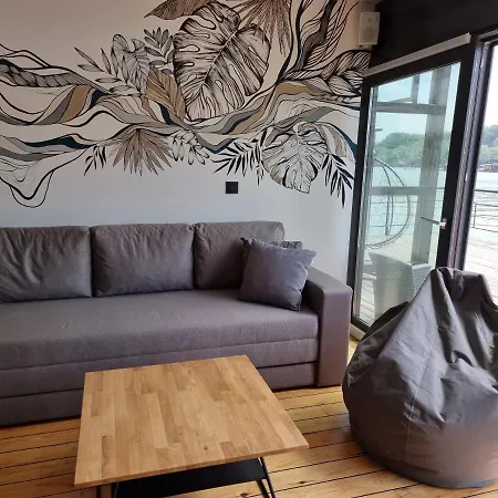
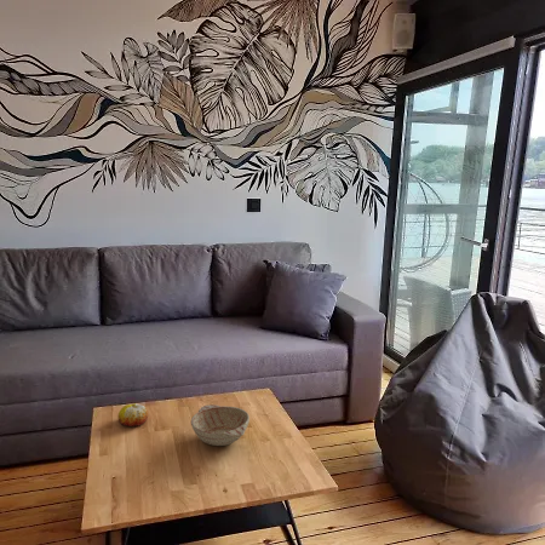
+ decorative bowl [190,403,251,447]
+ fruit [116,402,149,428]
